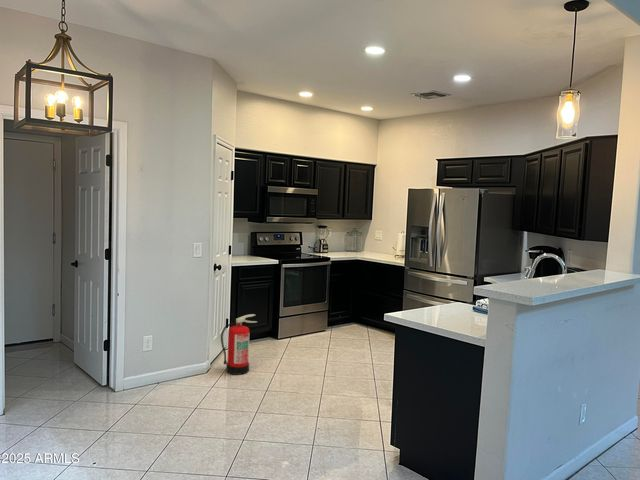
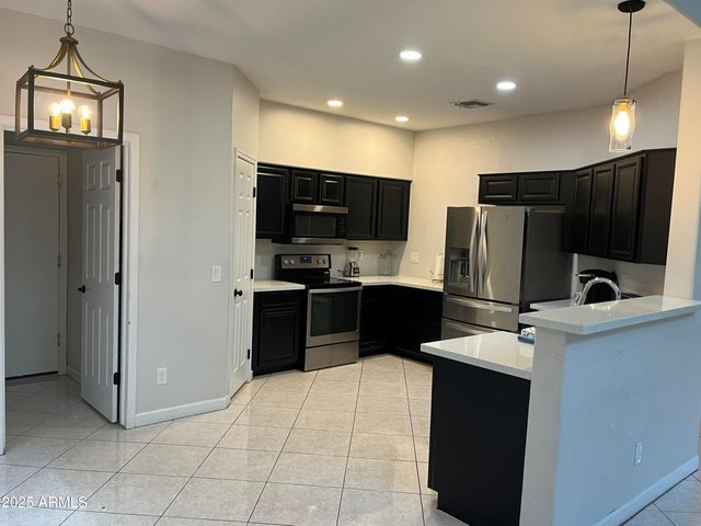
- fire extinguisher [220,313,257,376]
